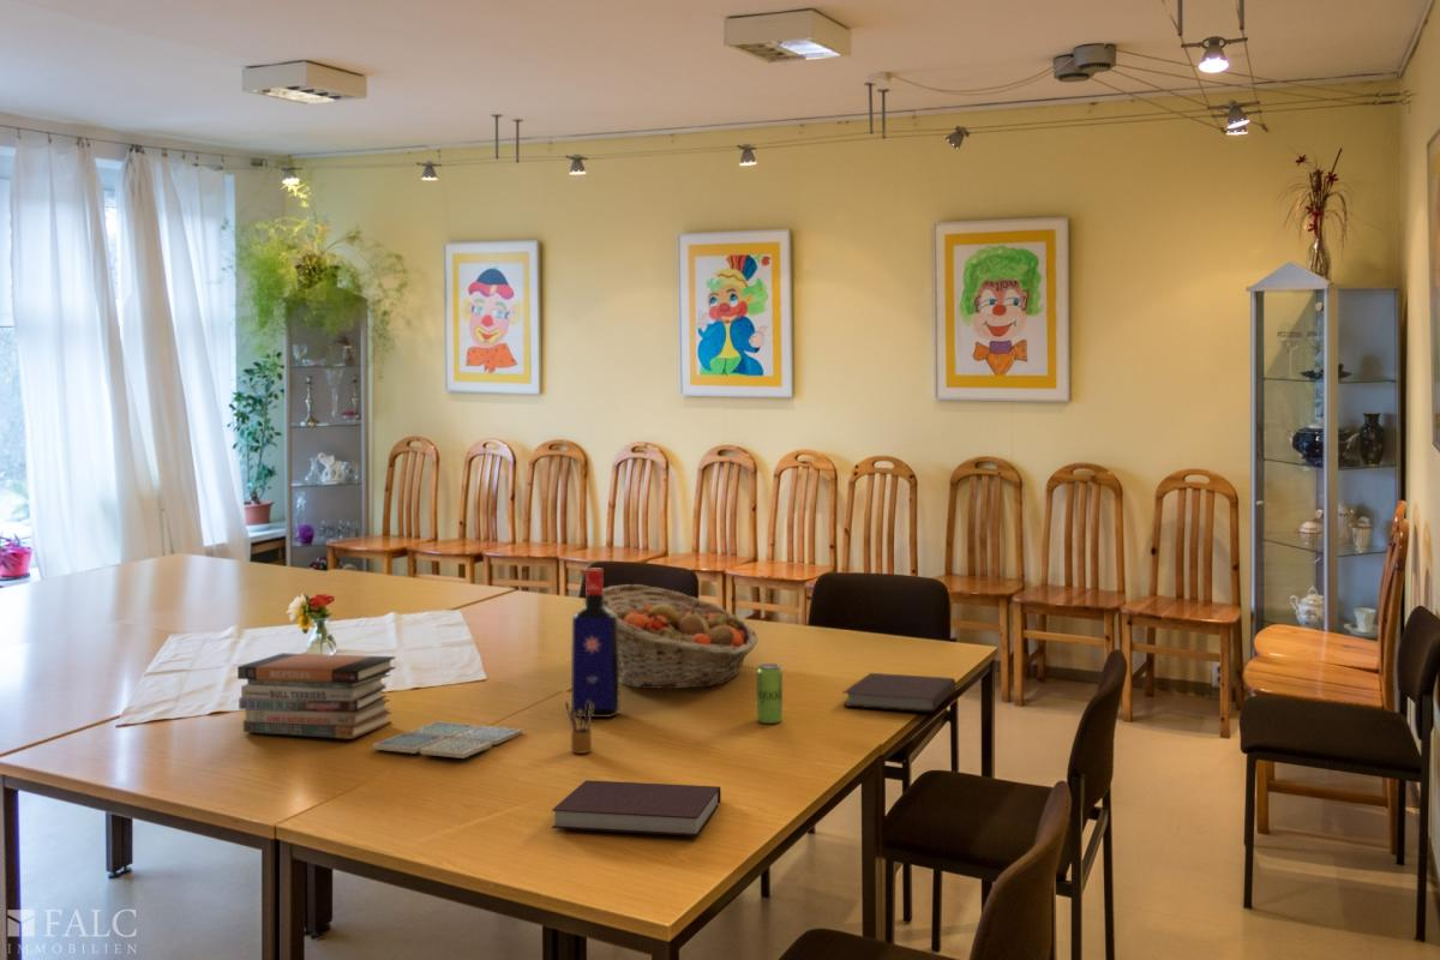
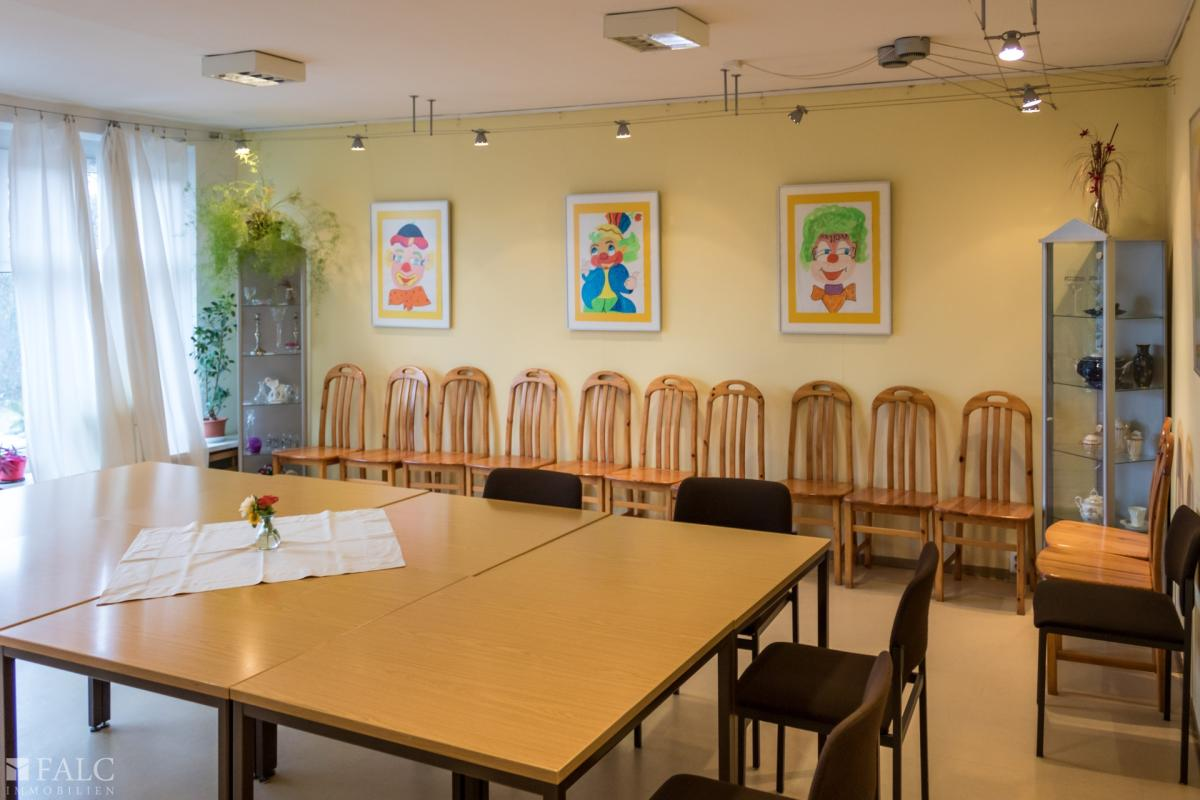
- book stack [236,652,396,740]
- notebook [551,779,722,838]
- liquor bottle [570,568,622,719]
- pencil box [564,700,593,755]
- drink coaster [372,720,523,760]
- beverage can [756,662,784,725]
- fruit basket [602,583,758,690]
- notebook [841,672,956,713]
